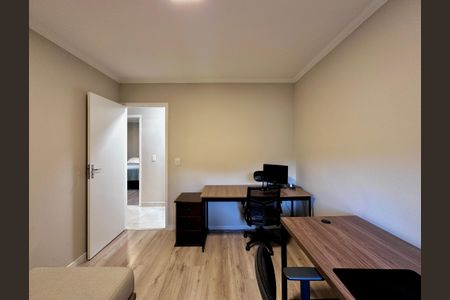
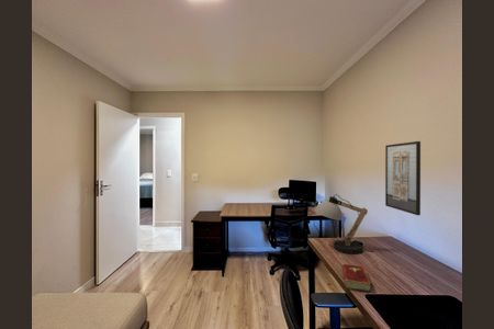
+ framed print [384,140,422,216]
+ desk lamp [314,193,375,254]
+ hardcover book [341,263,372,293]
